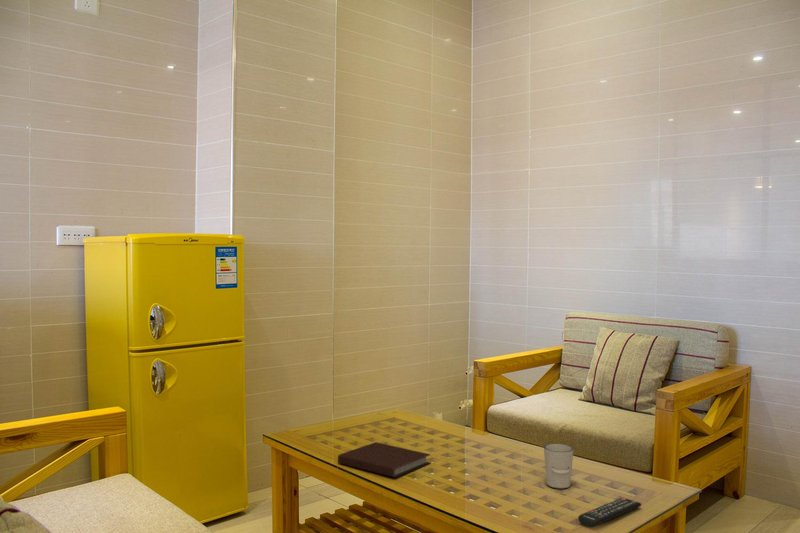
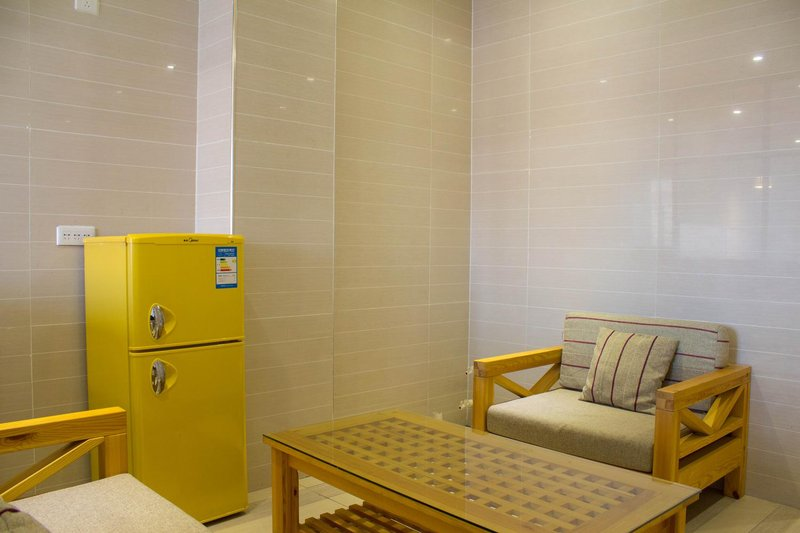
- cup [543,442,575,490]
- notebook [337,441,432,478]
- remote control [577,497,642,528]
